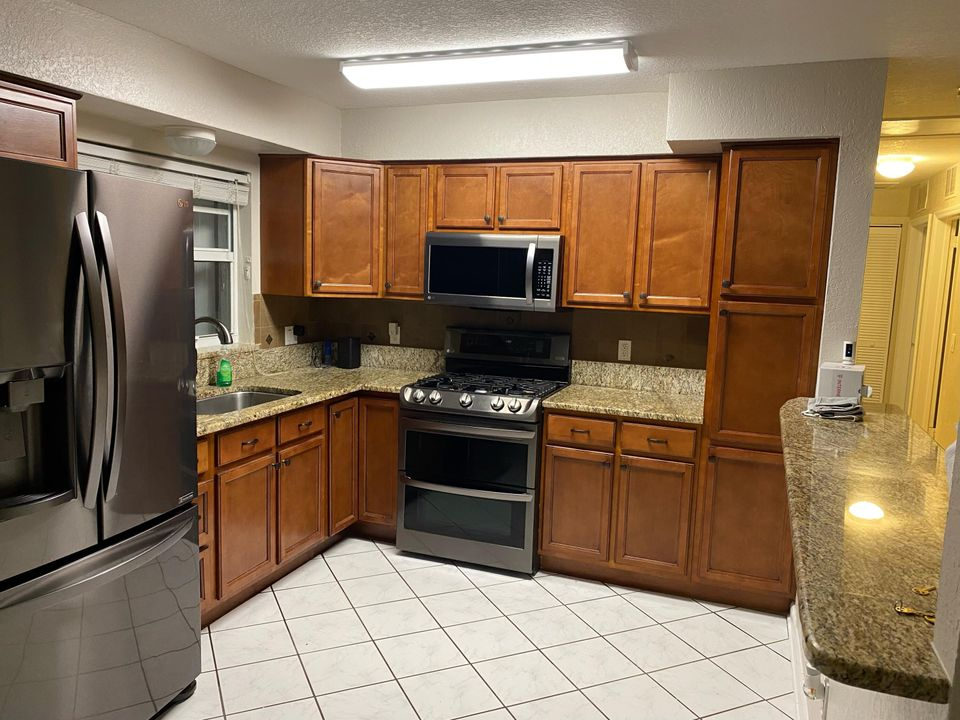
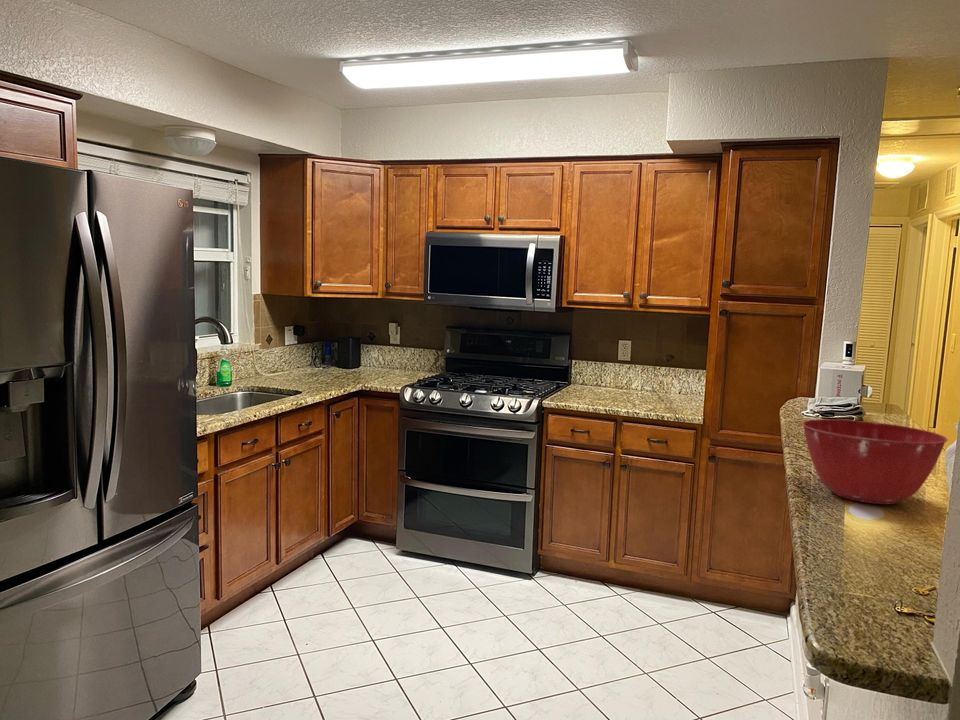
+ mixing bowl [801,418,948,505]
